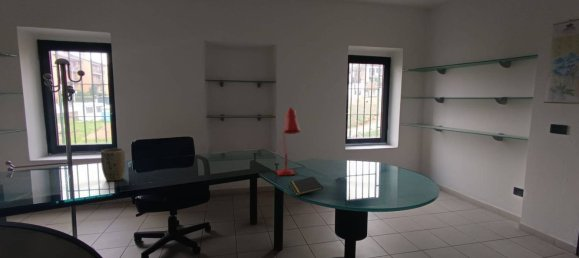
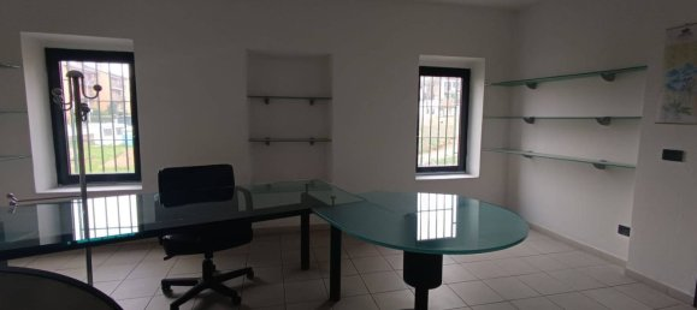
- plant pot [100,147,126,182]
- notepad [289,176,324,196]
- desk lamp [275,106,302,176]
